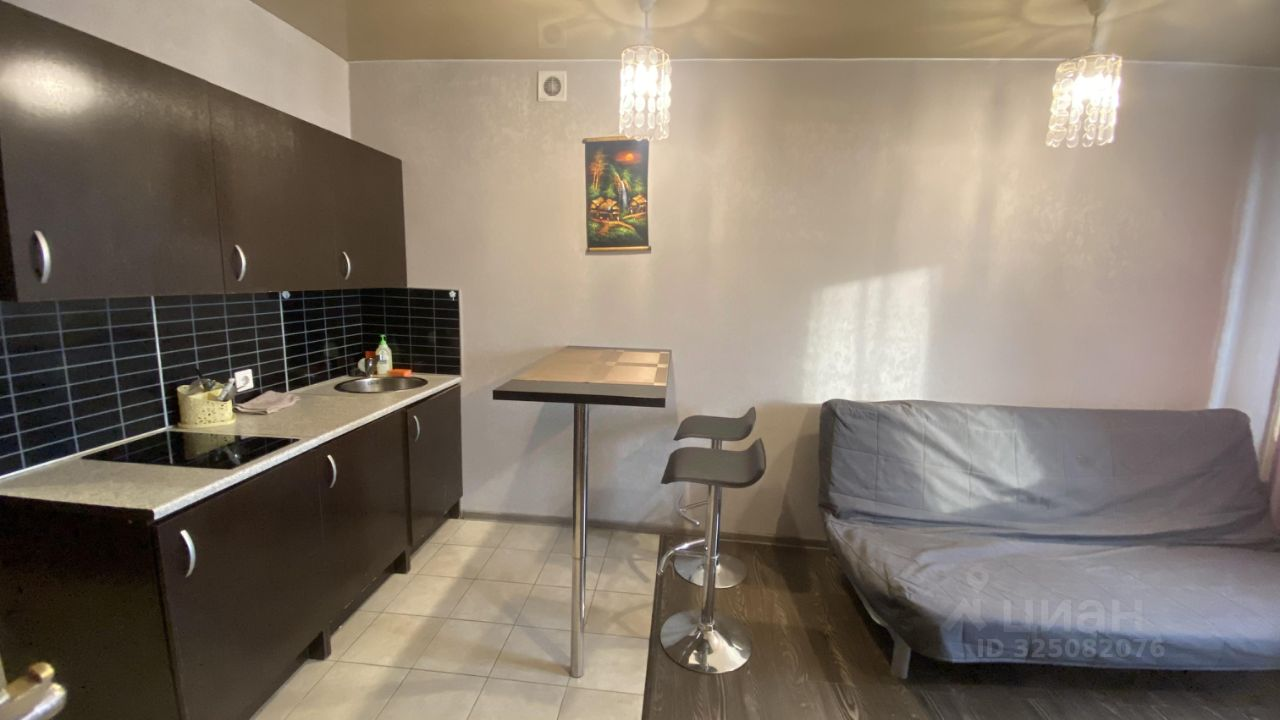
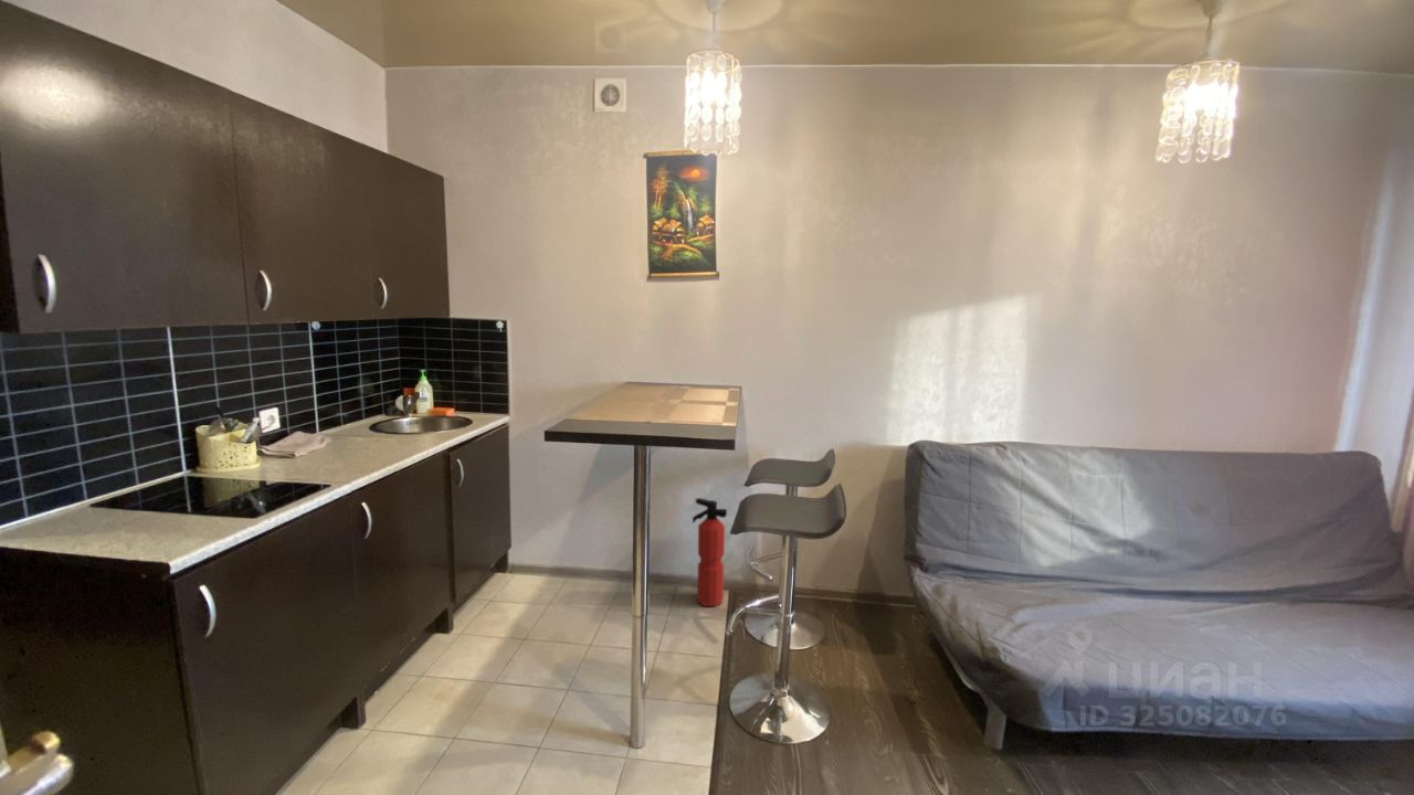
+ fire extinguisher [692,497,728,607]
